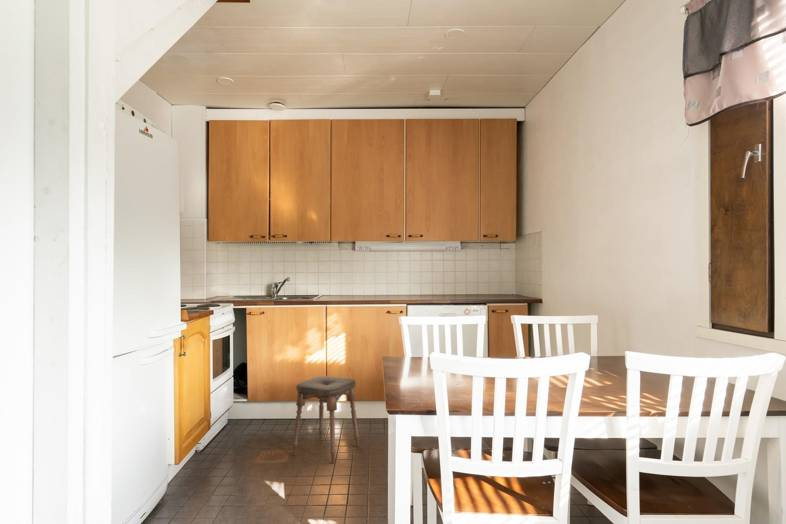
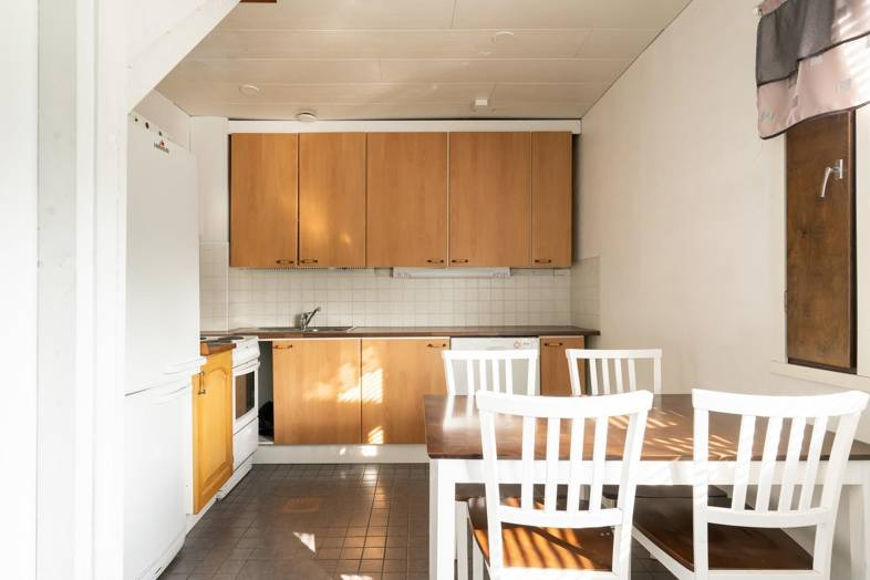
- stool [291,375,360,465]
